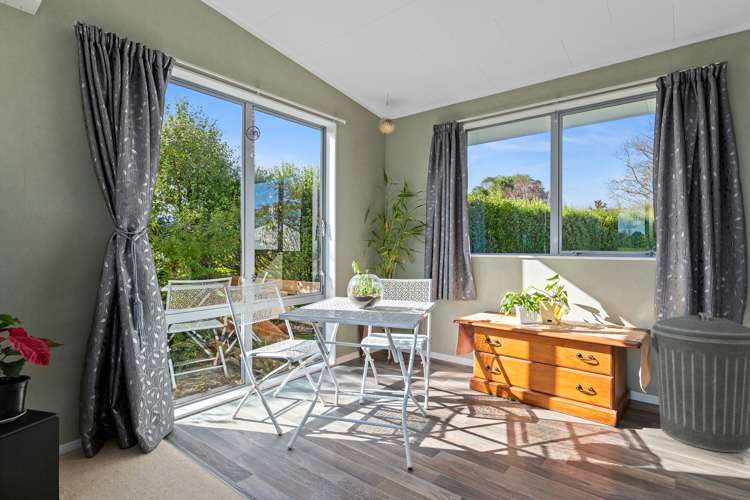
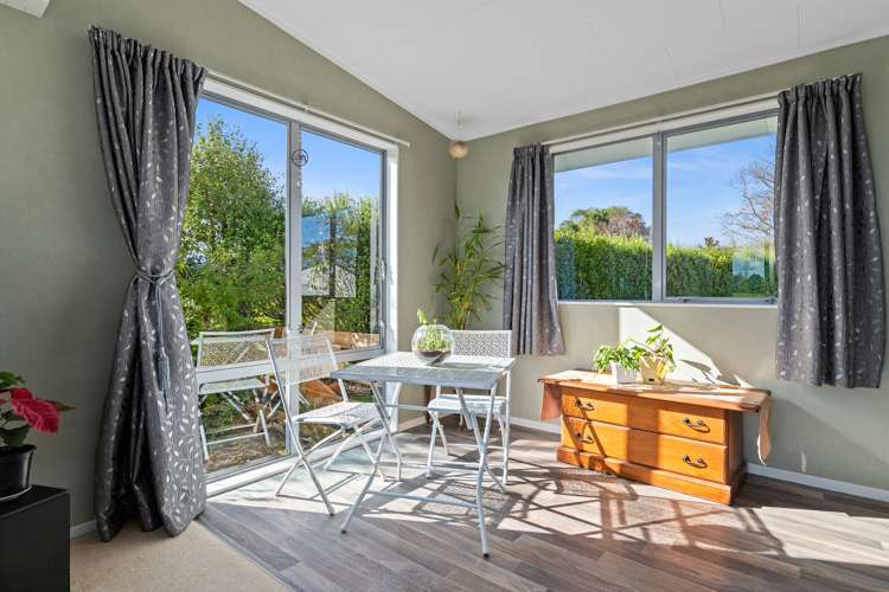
- trash can [650,312,750,453]
